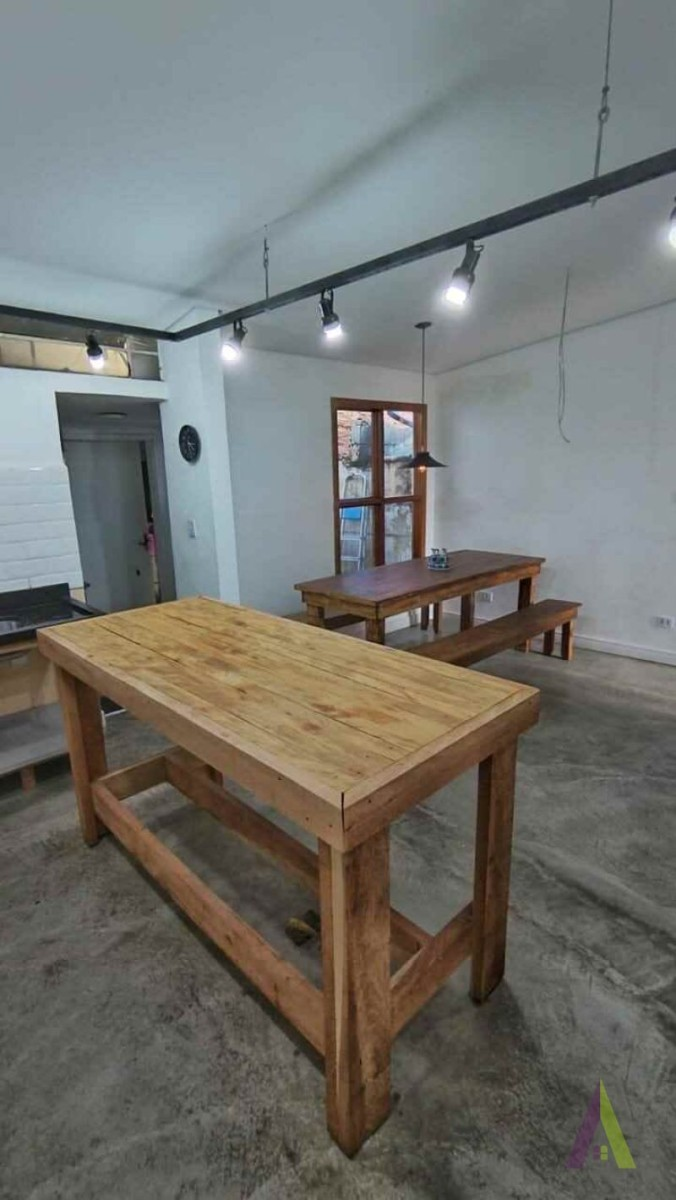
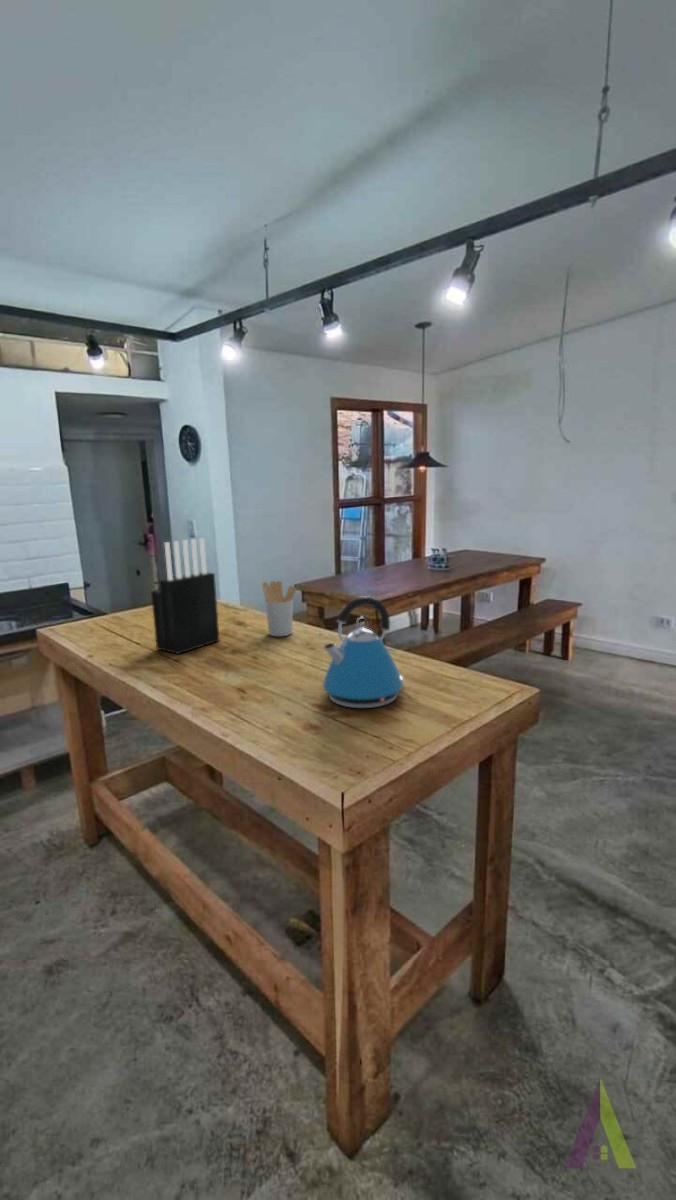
+ kettle [322,595,404,709]
+ utensil holder [261,580,298,637]
+ knife block [150,537,220,655]
